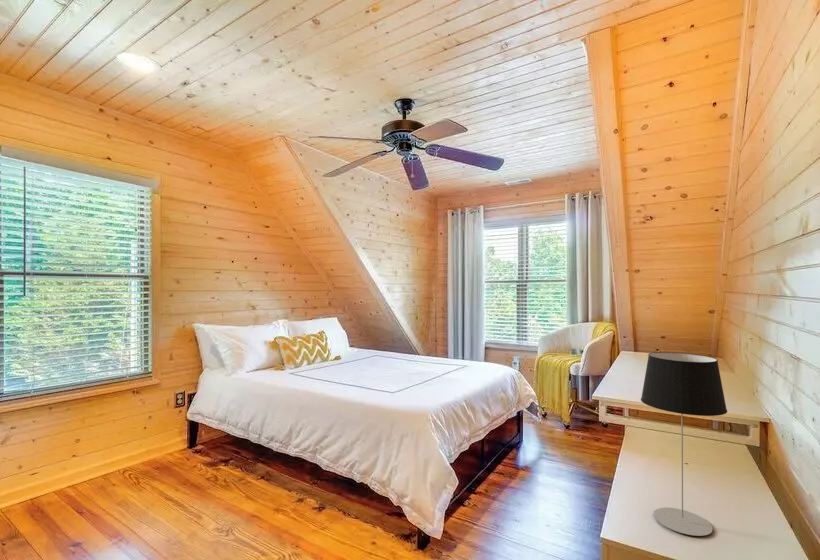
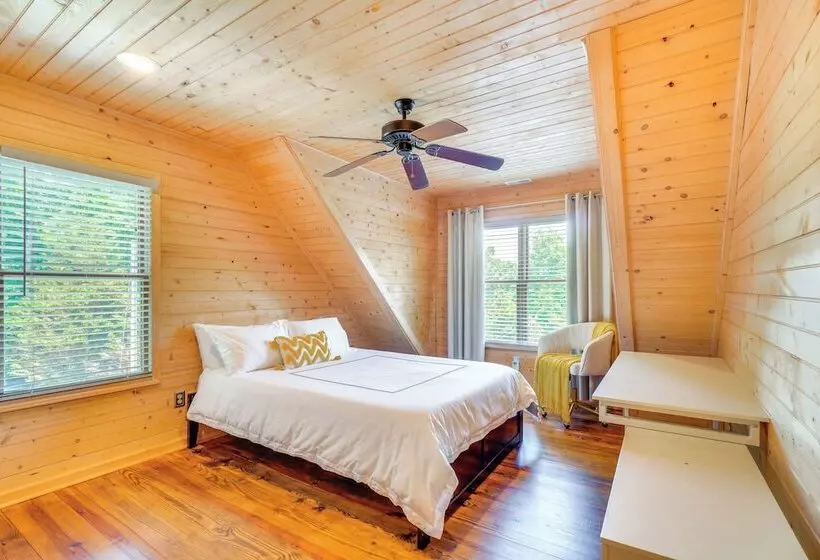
- table lamp [640,351,728,537]
